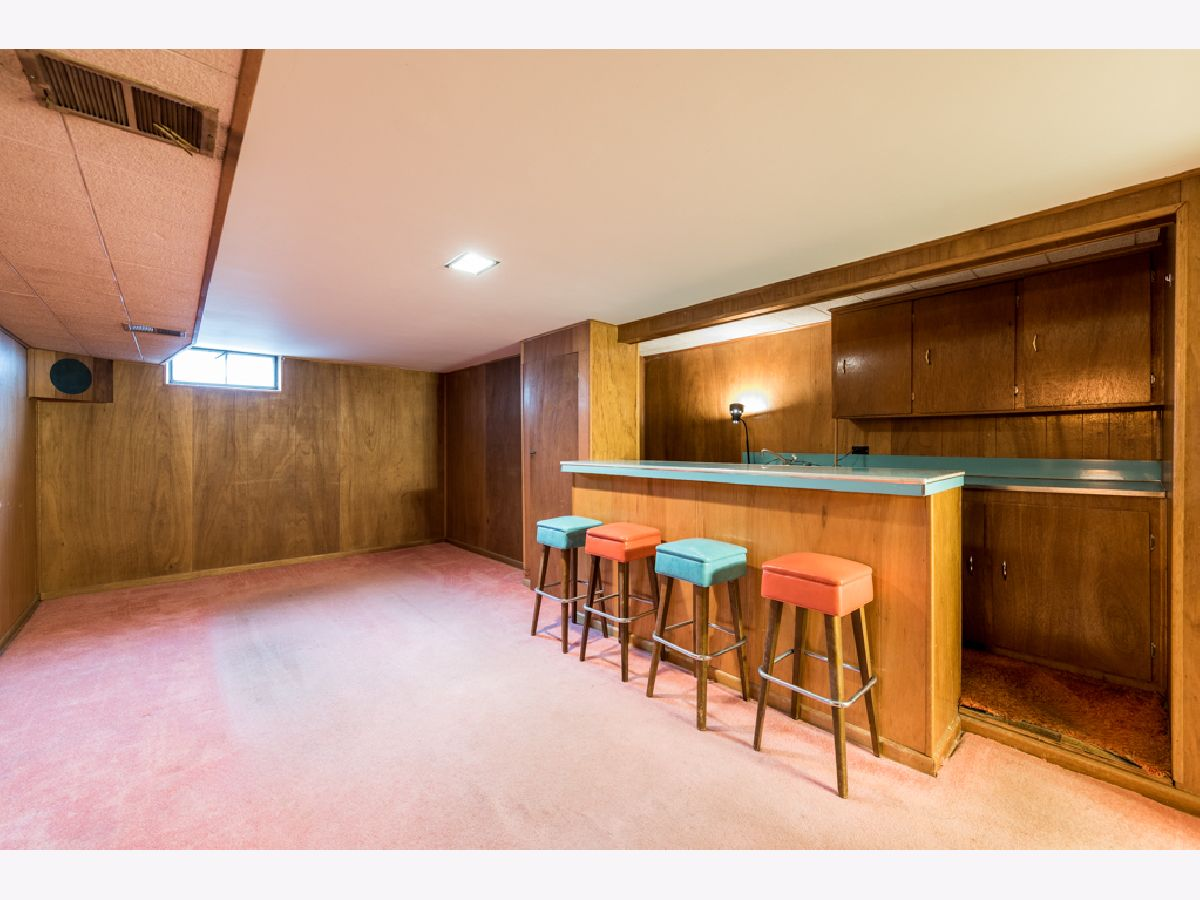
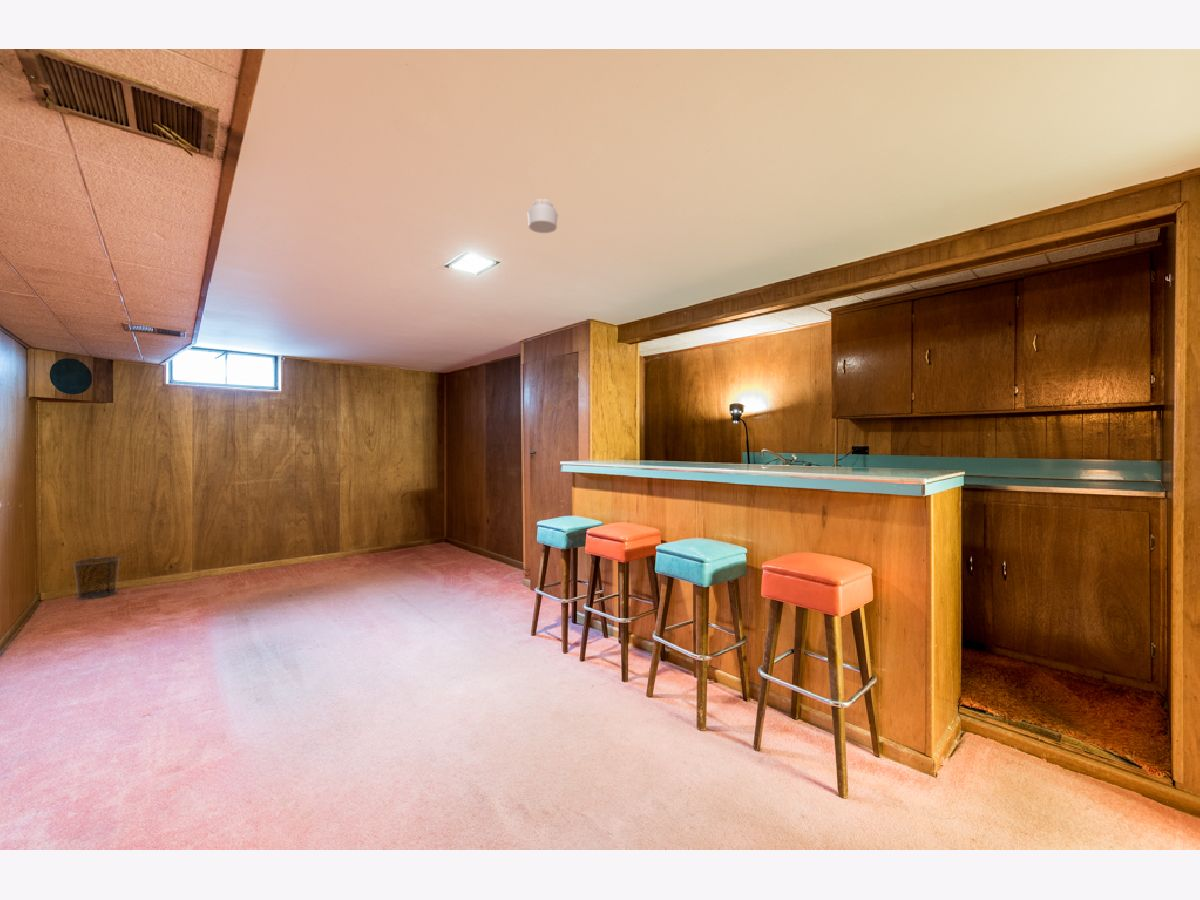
+ smoke detector [527,198,559,234]
+ waste bin [72,556,121,600]
